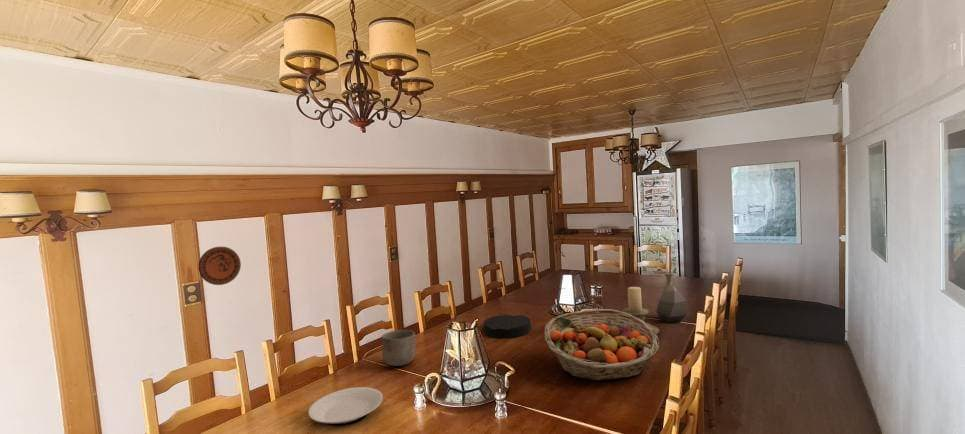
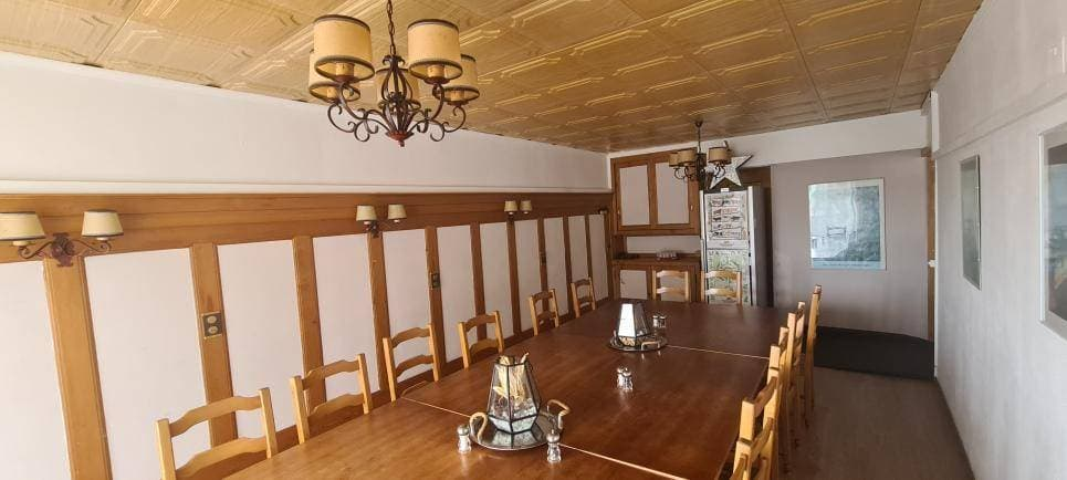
- bowl [380,329,416,367]
- plate [307,386,384,427]
- candle holder [621,286,660,335]
- fruit basket [544,308,660,382]
- vase [655,272,688,323]
- decorative plate [197,246,242,286]
- plate [482,314,532,339]
